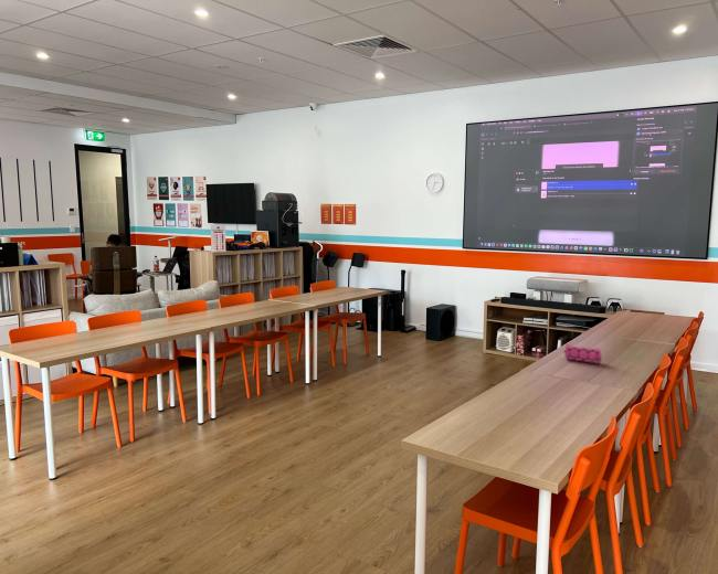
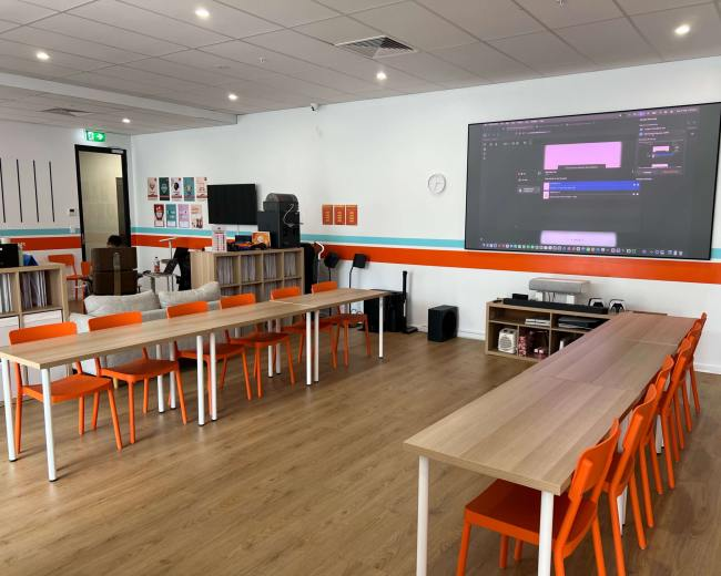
- pencil case [562,342,603,364]
